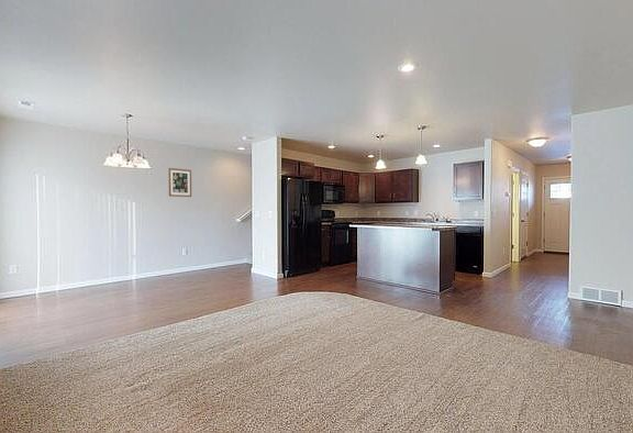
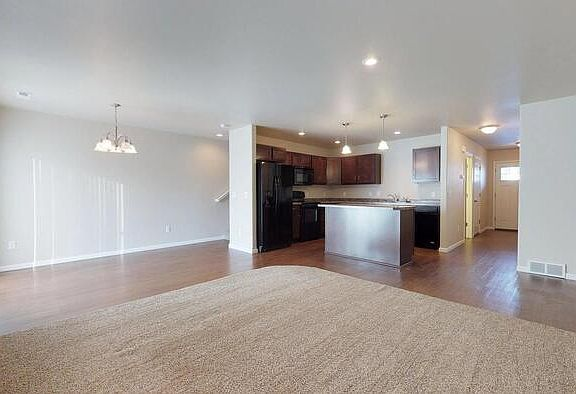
- wall art [167,167,192,198]
